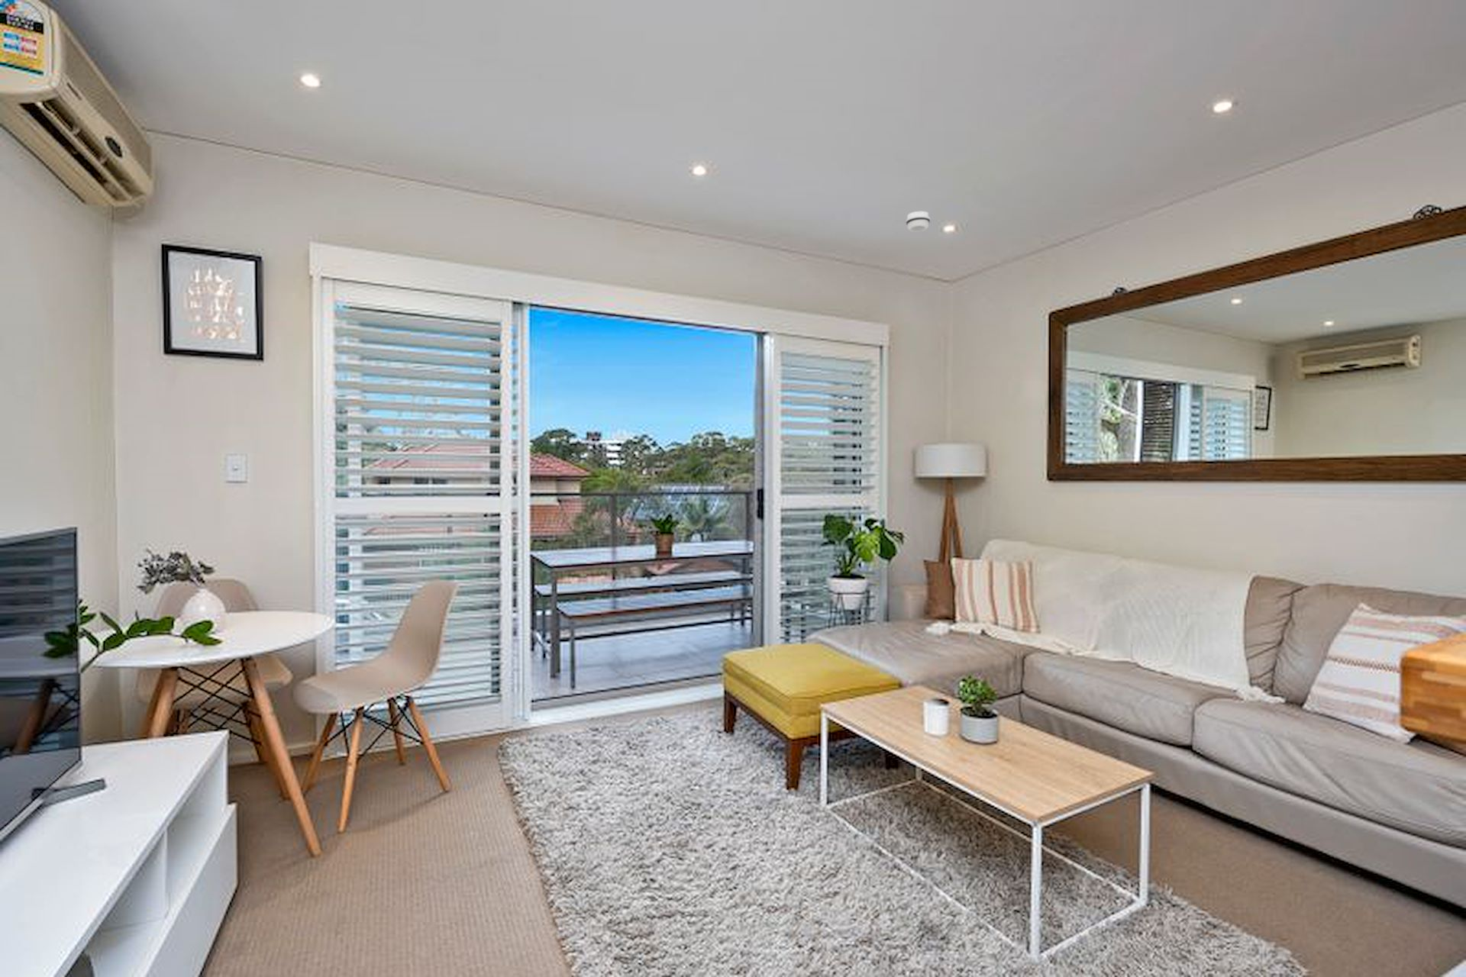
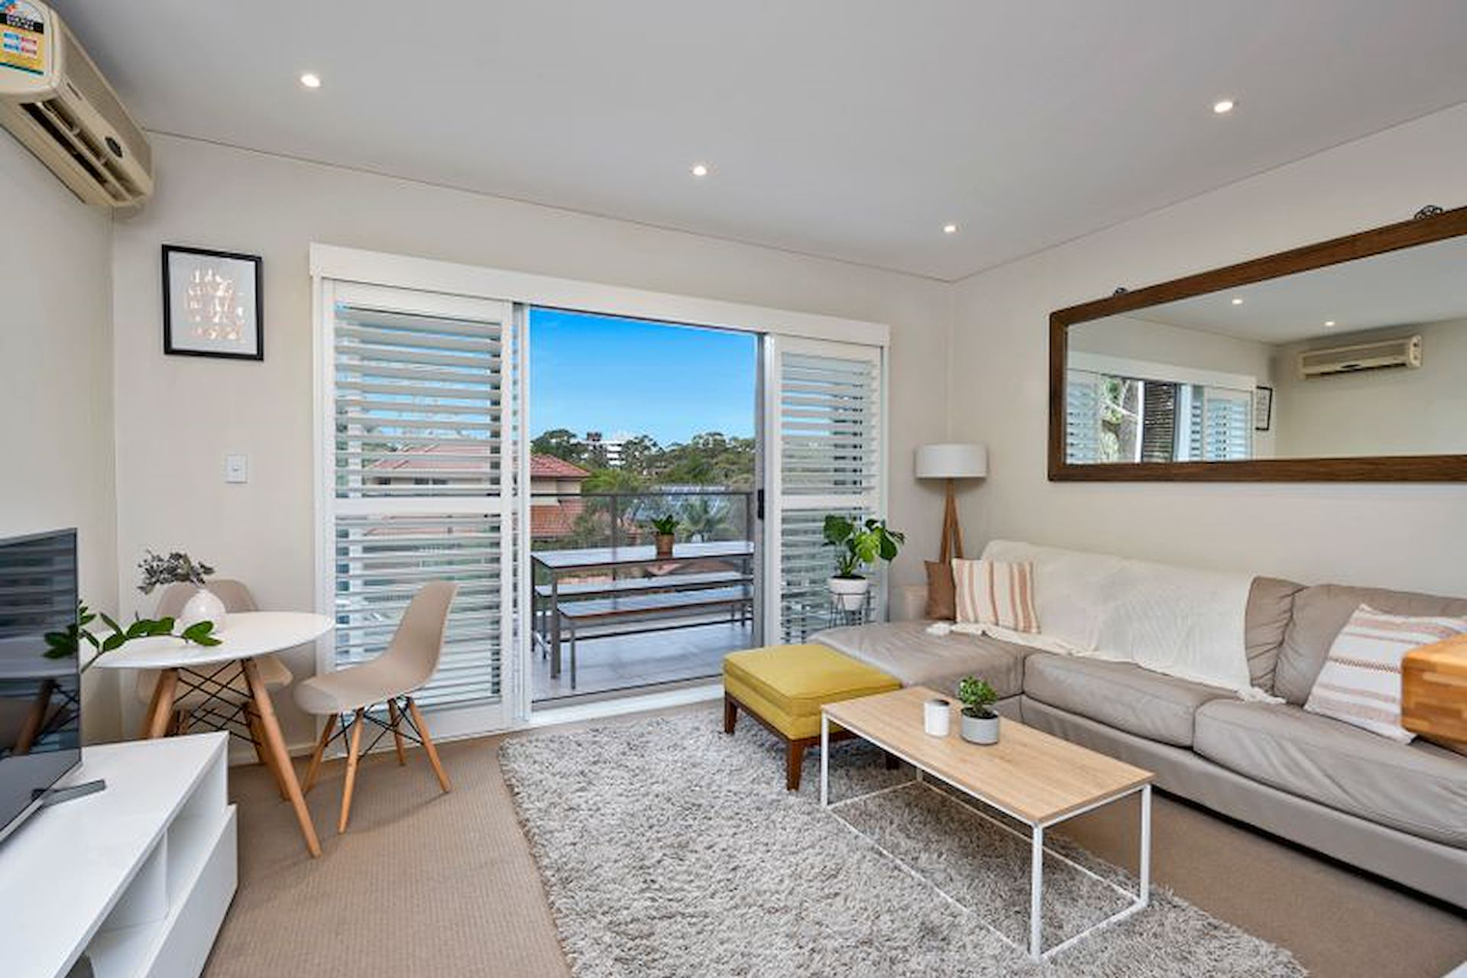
- smoke detector [905,210,930,233]
